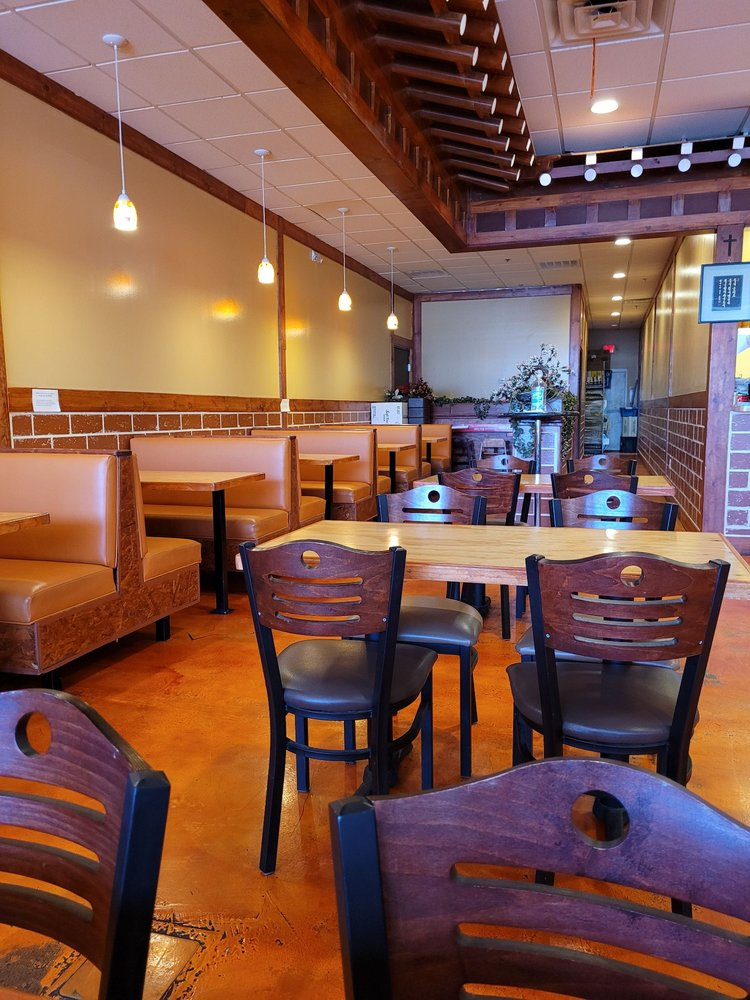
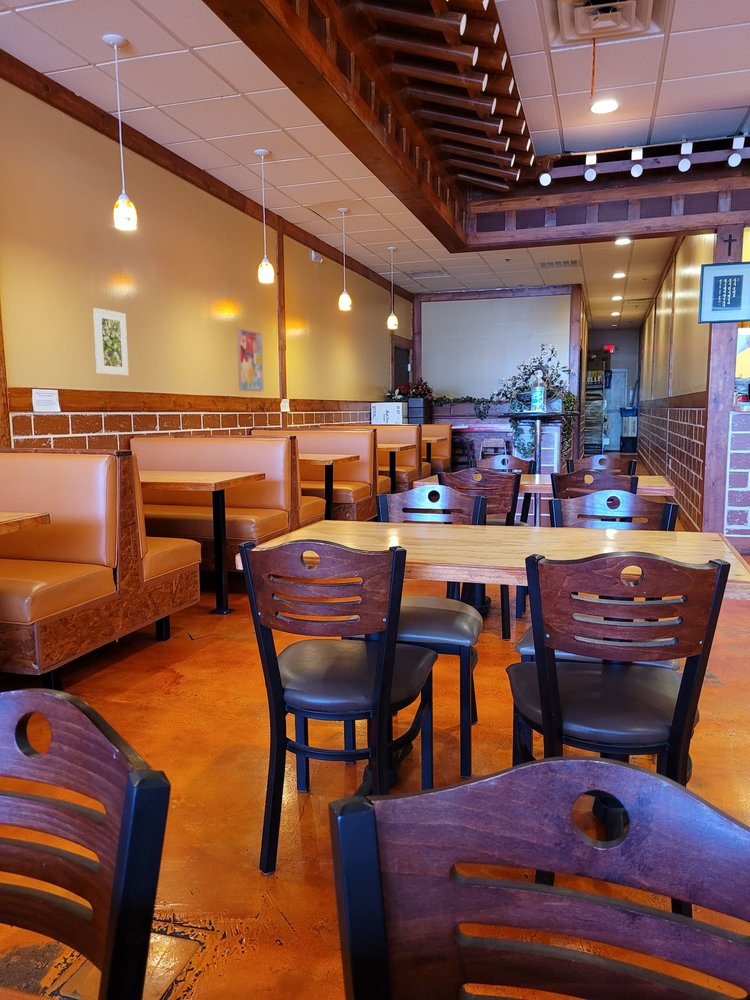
+ wall art [236,328,264,393]
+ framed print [92,307,129,376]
